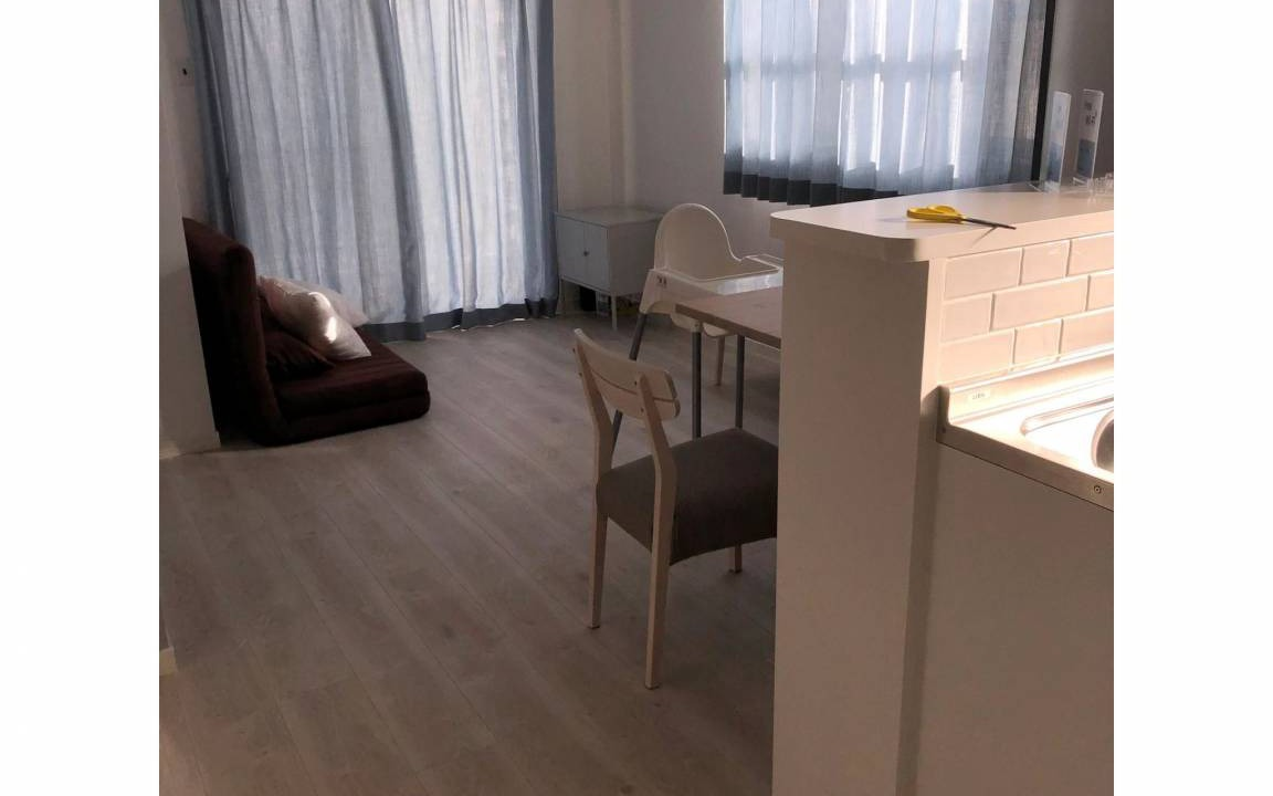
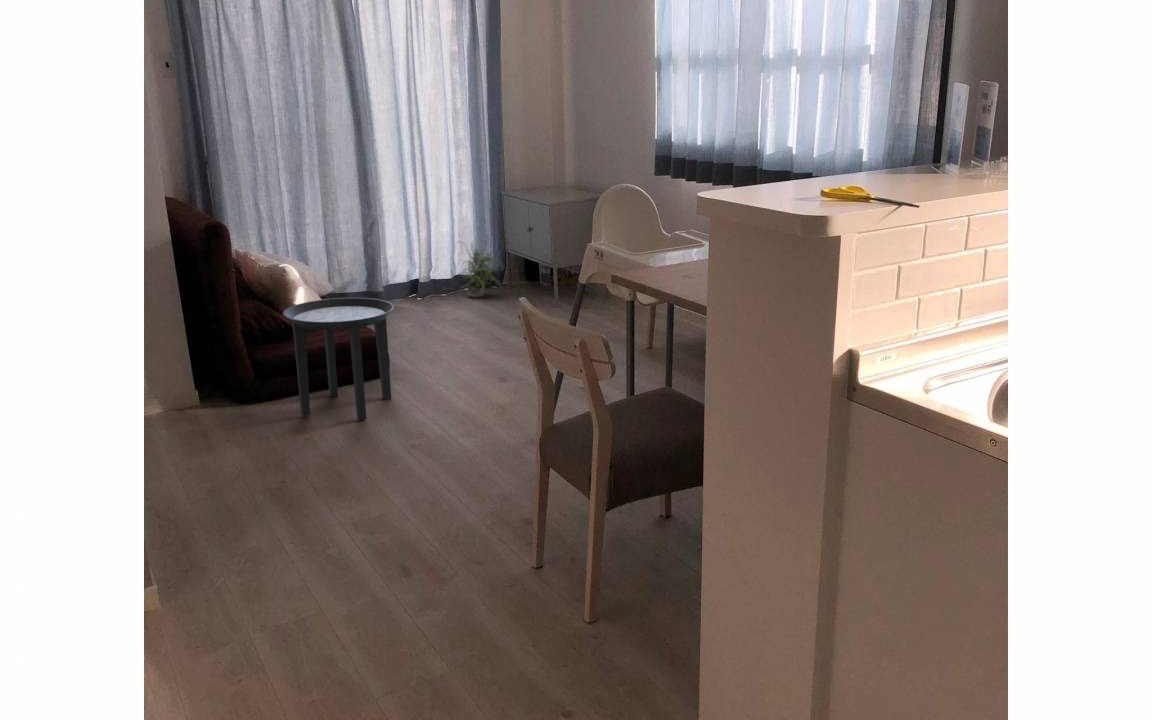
+ potted plant [456,240,504,299]
+ side table [282,297,395,421]
